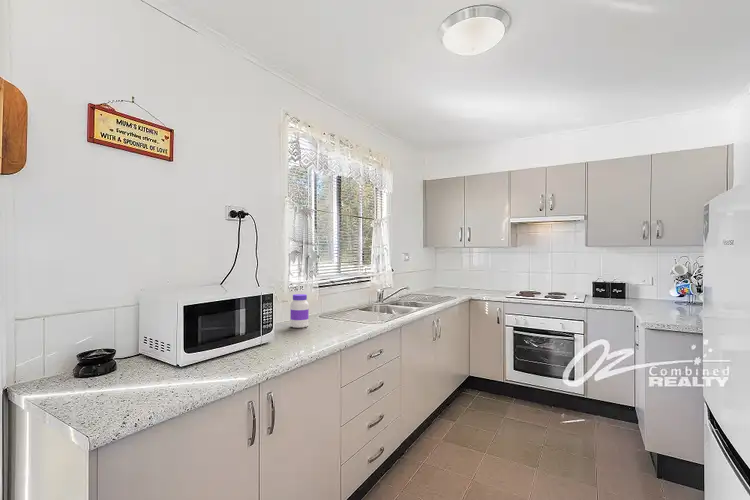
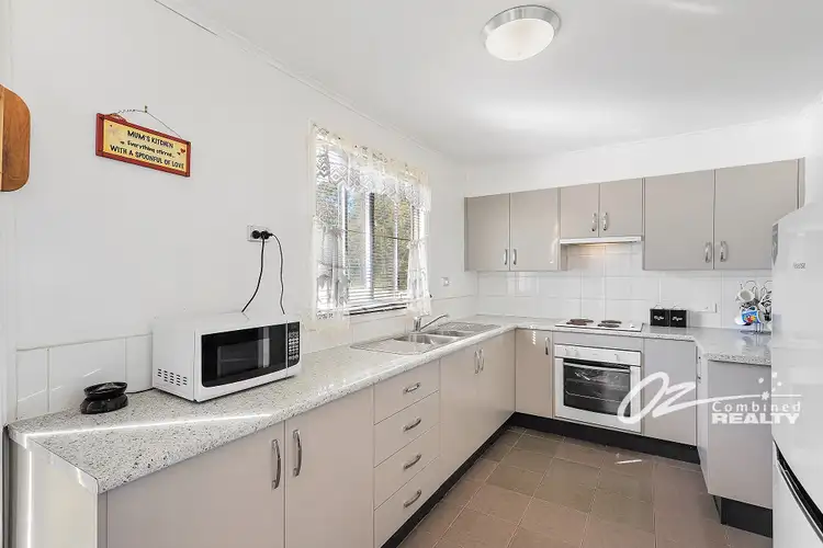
- jar [289,293,310,329]
